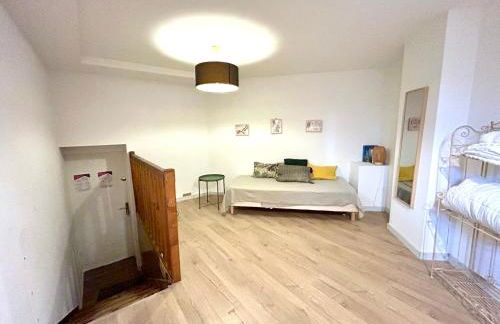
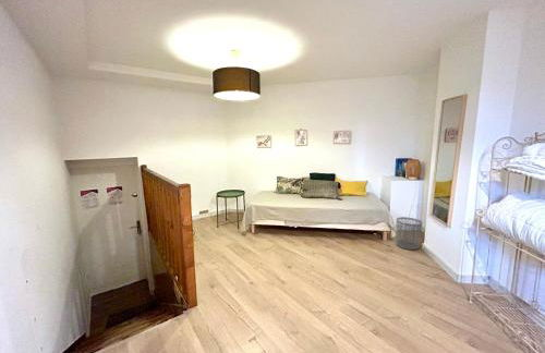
+ waste bin [395,216,423,251]
